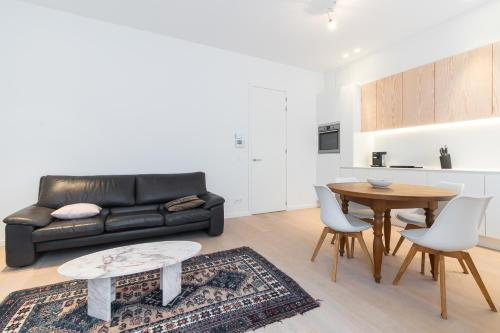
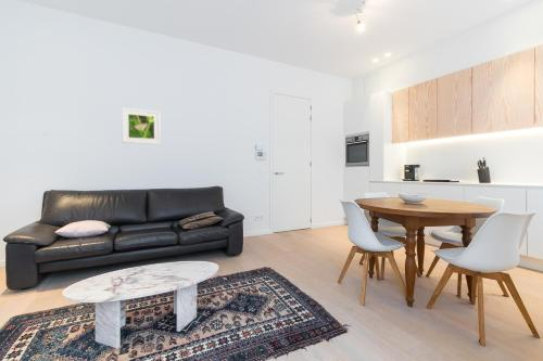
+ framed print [121,106,162,145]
